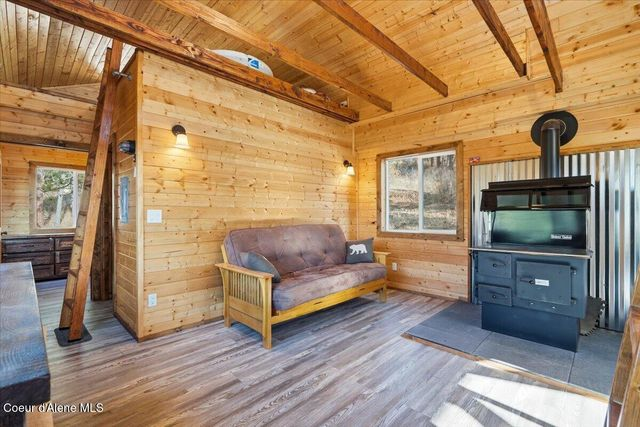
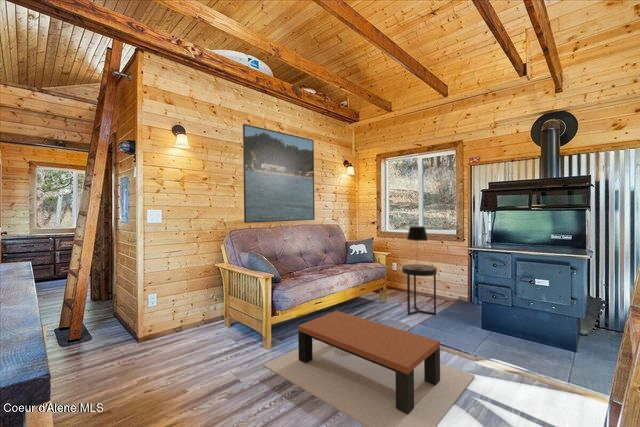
+ table lamp [406,225,429,269]
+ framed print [242,123,316,224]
+ side table [401,263,438,316]
+ coffee table [262,310,476,427]
